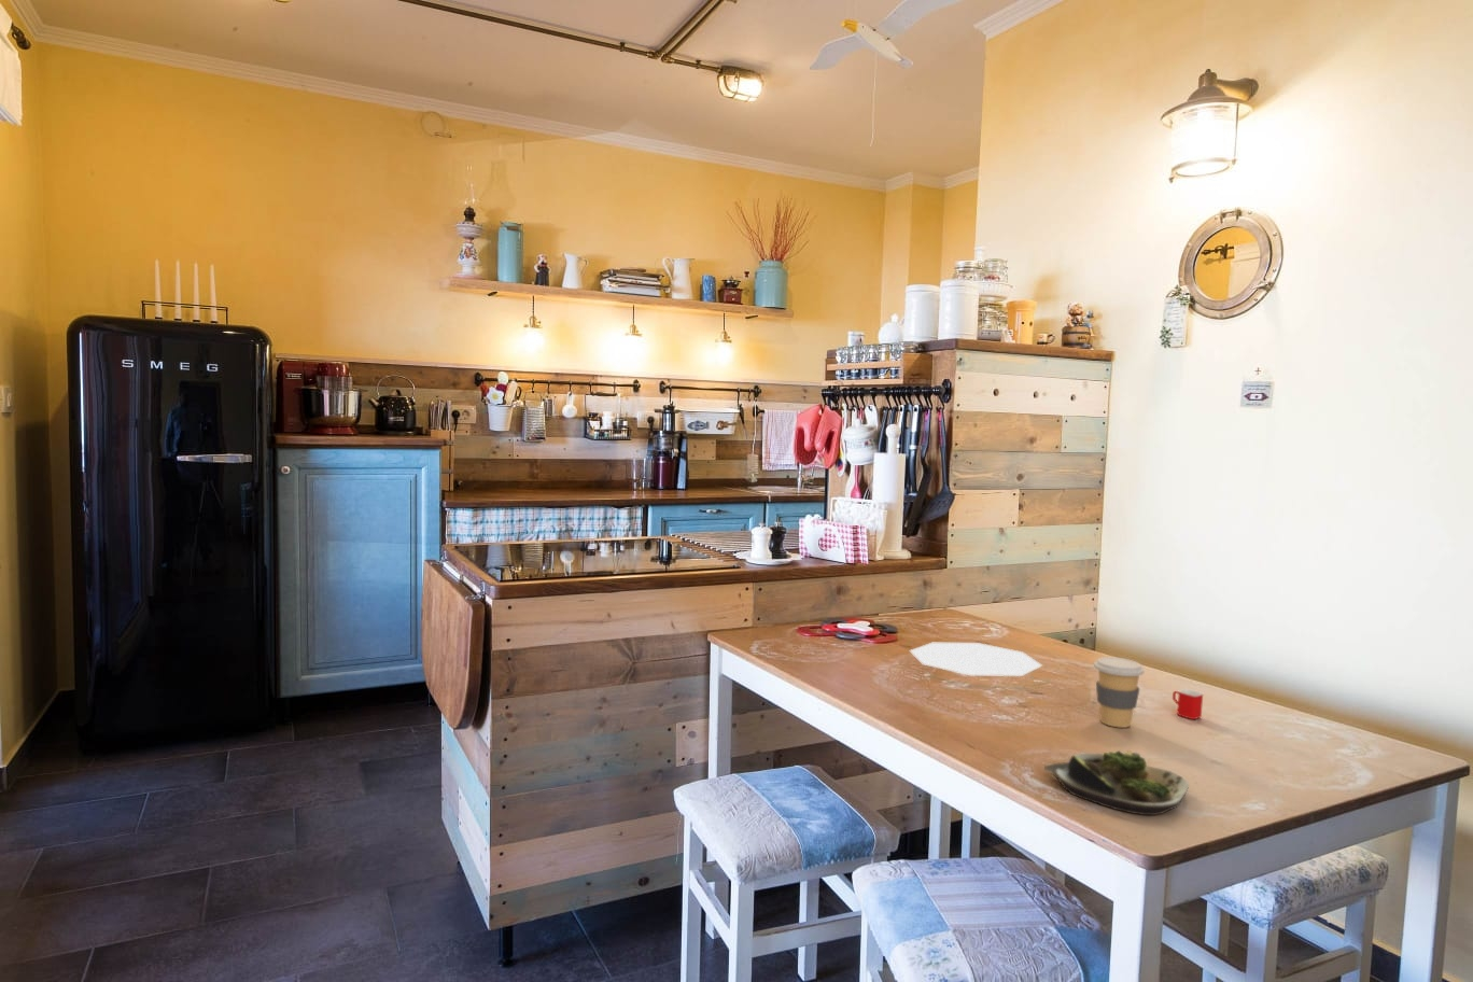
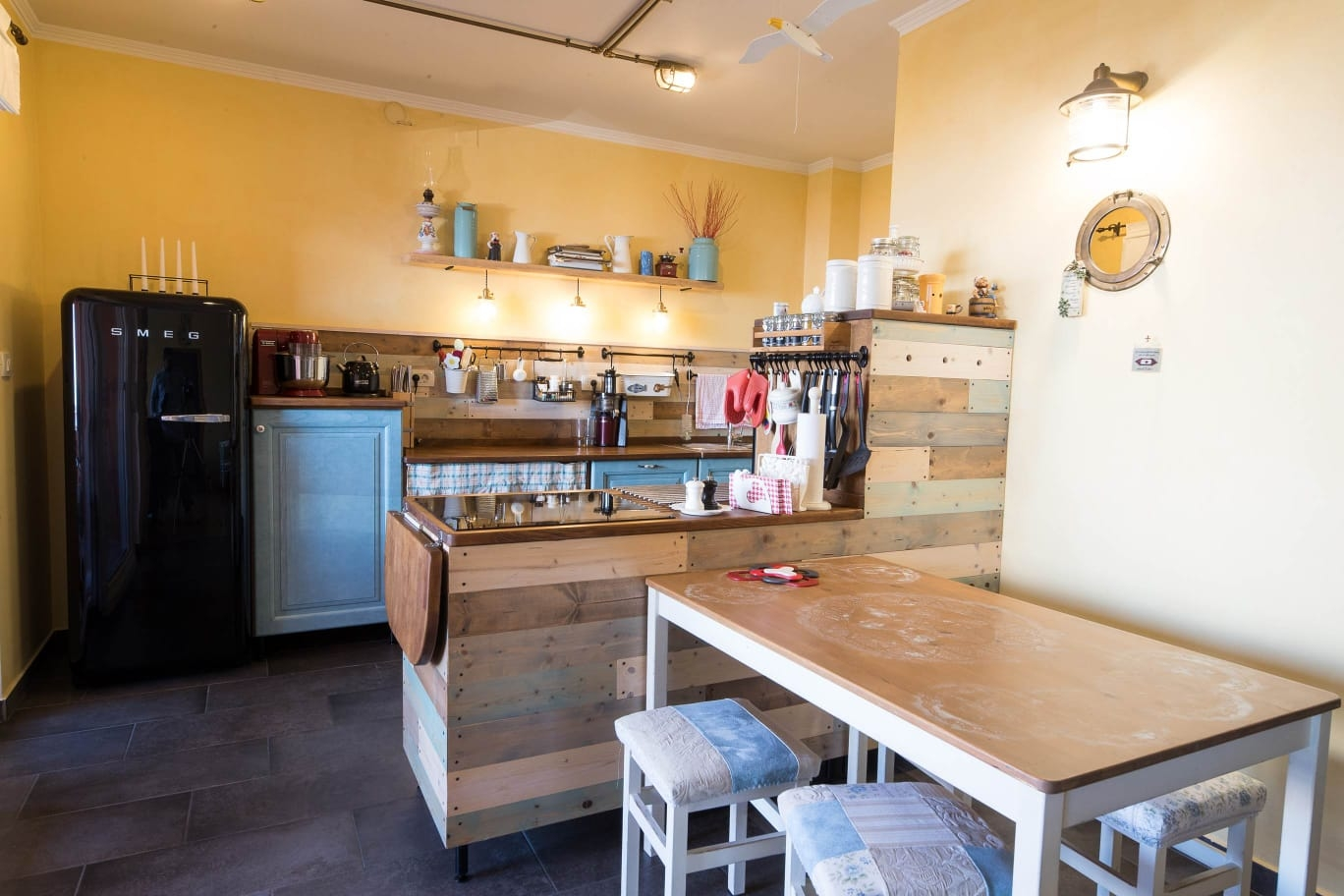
- mug [1172,688,1204,720]
- coffee cup [1093,655,1145,729]
- salad plate [1043,750,1190,817]
- plate [909,642,1043,677]
